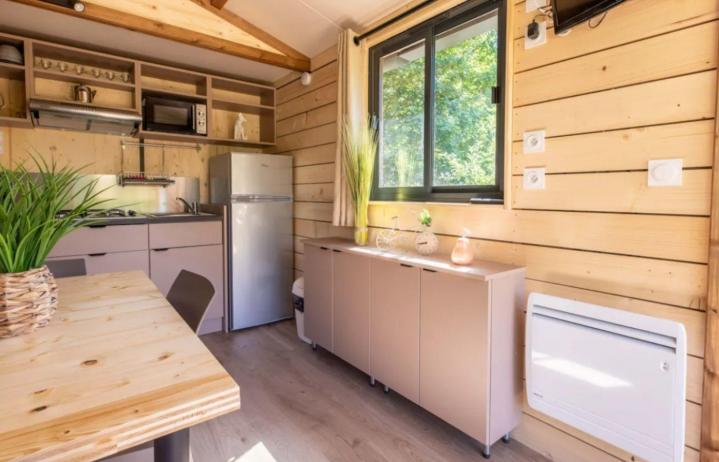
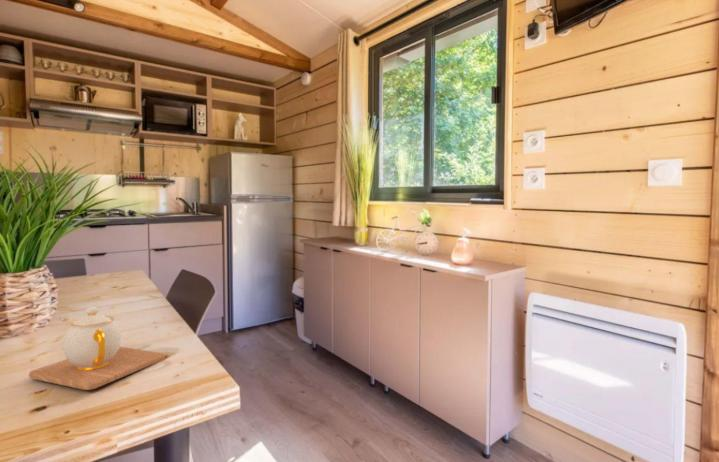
+ teapot [28,306,166,391]
